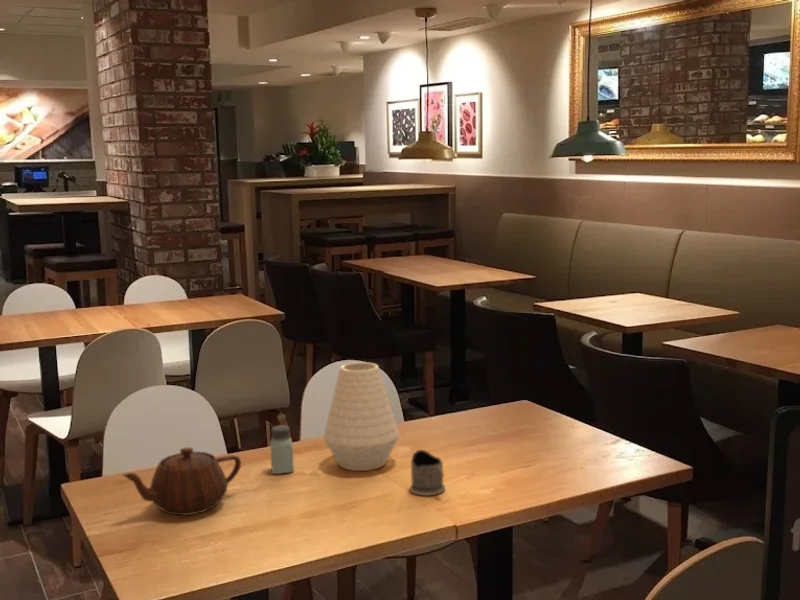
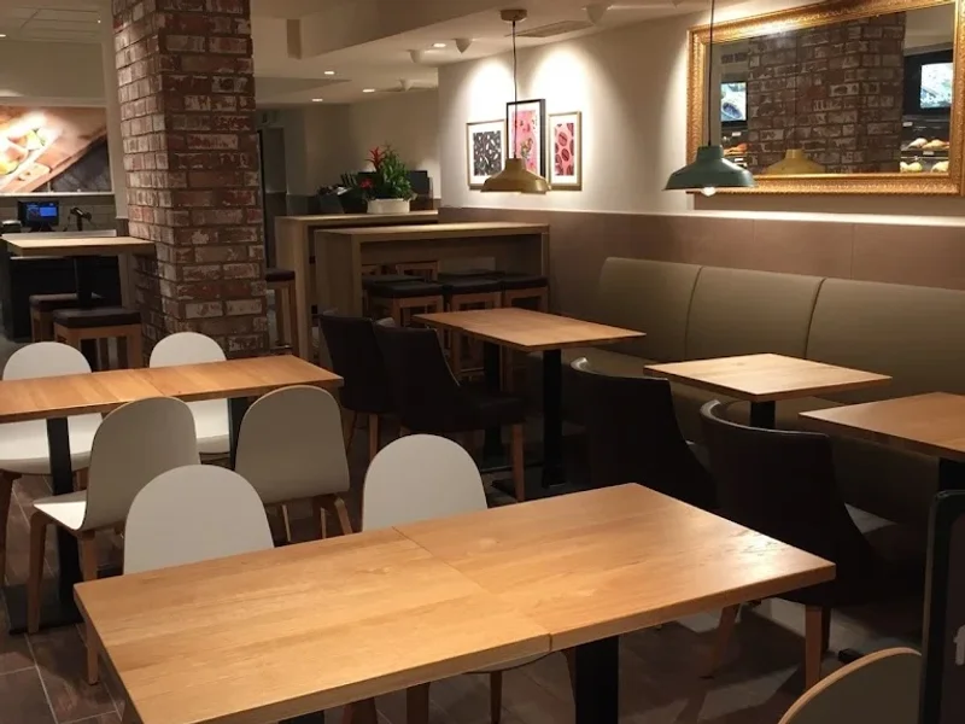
- vase [323,361,400,472]
- tea glass holder [409,449,446,497]
- teapot [121,446,242,516]
- saltshaker [269,424,295,475]
